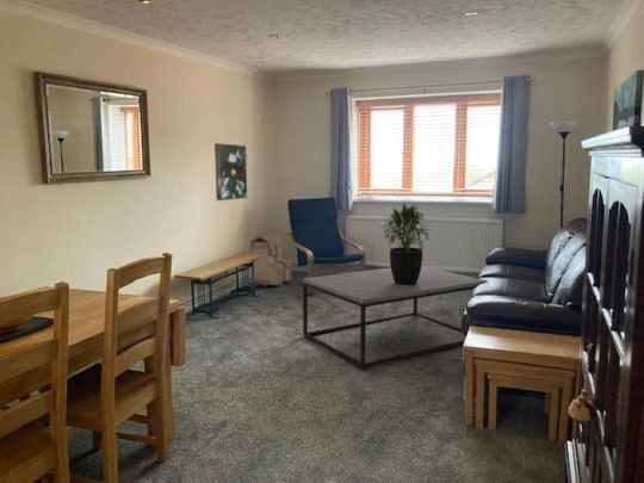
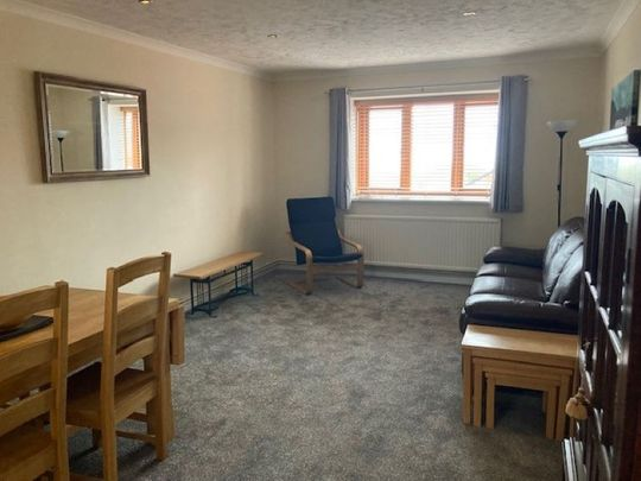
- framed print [213,142,248,202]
- coffee table [302,265,488,370]
- potted plant [382,203,435,285]
- backpack [244,233,293,287]
